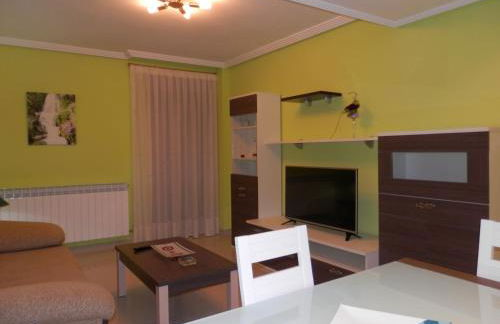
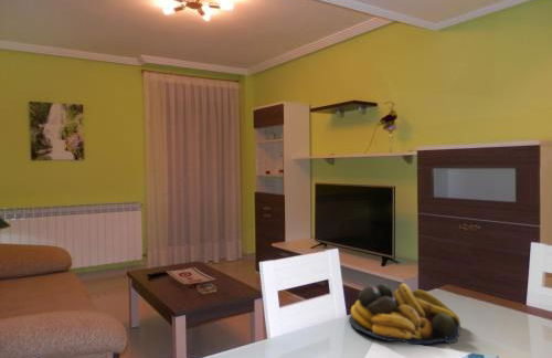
+ fruit bowl [348,283,461,346]
